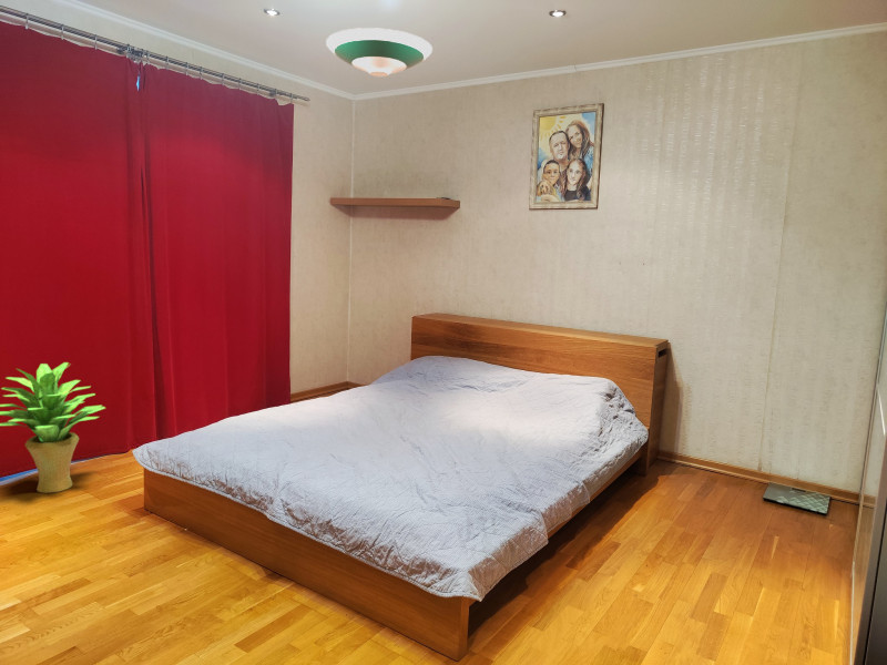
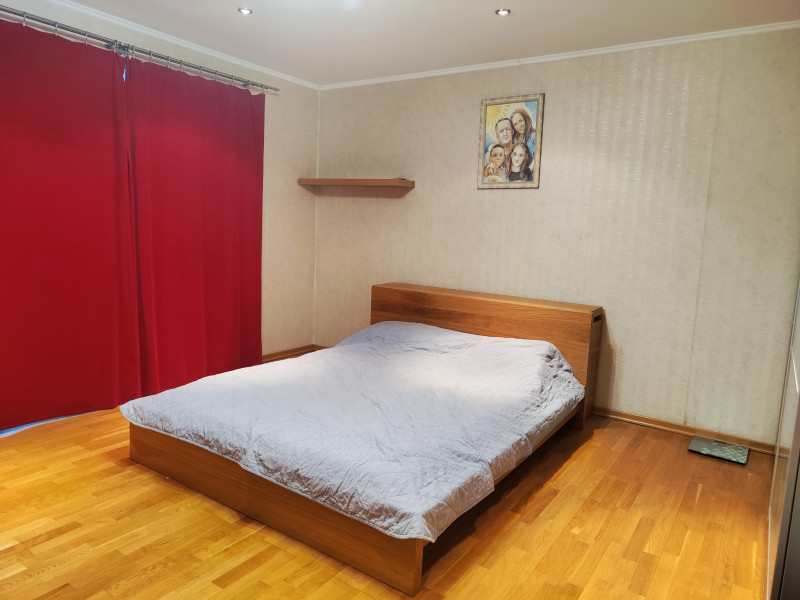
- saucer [325,27,434,78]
- potted plant [0,361,106,494]
